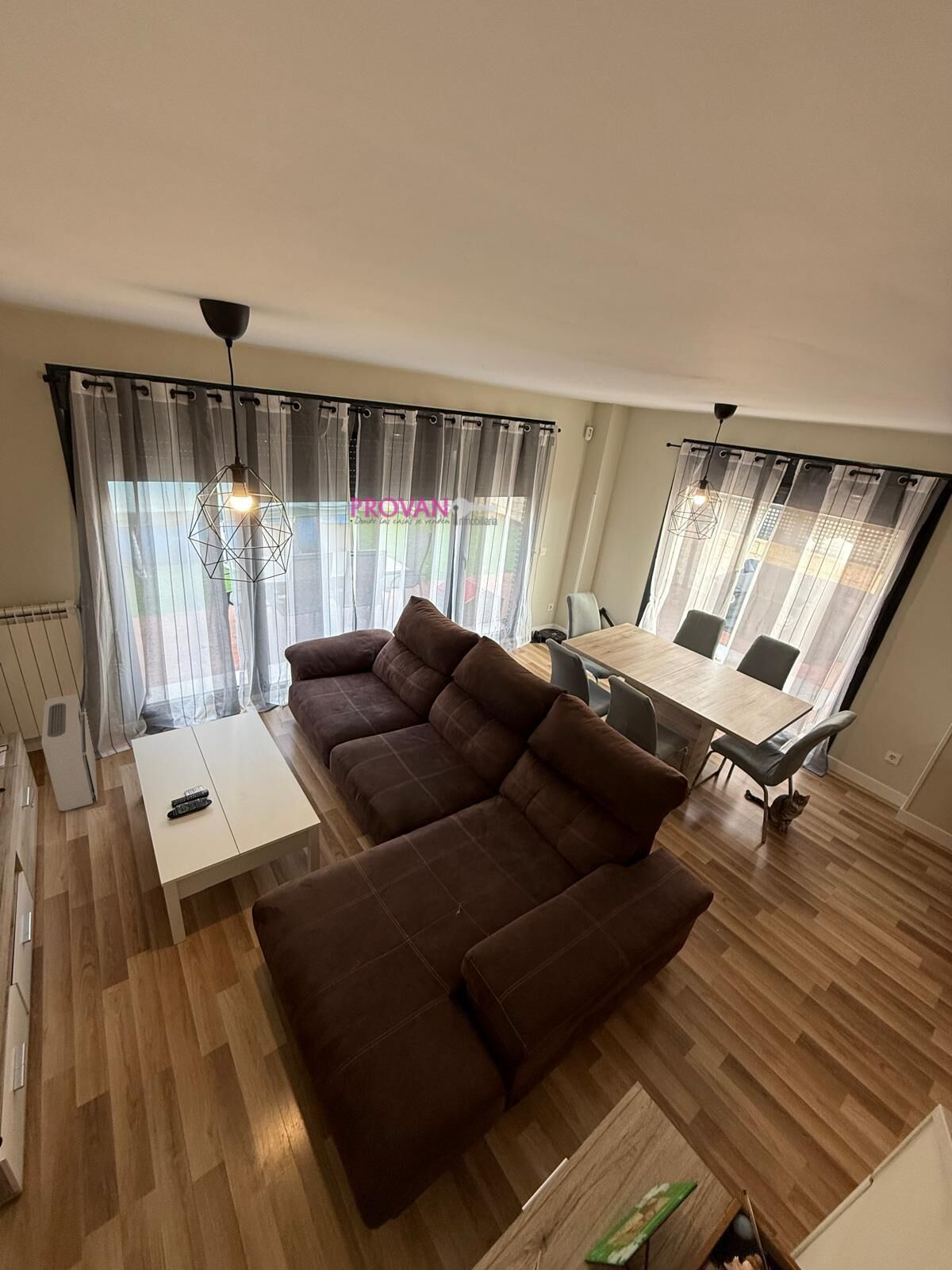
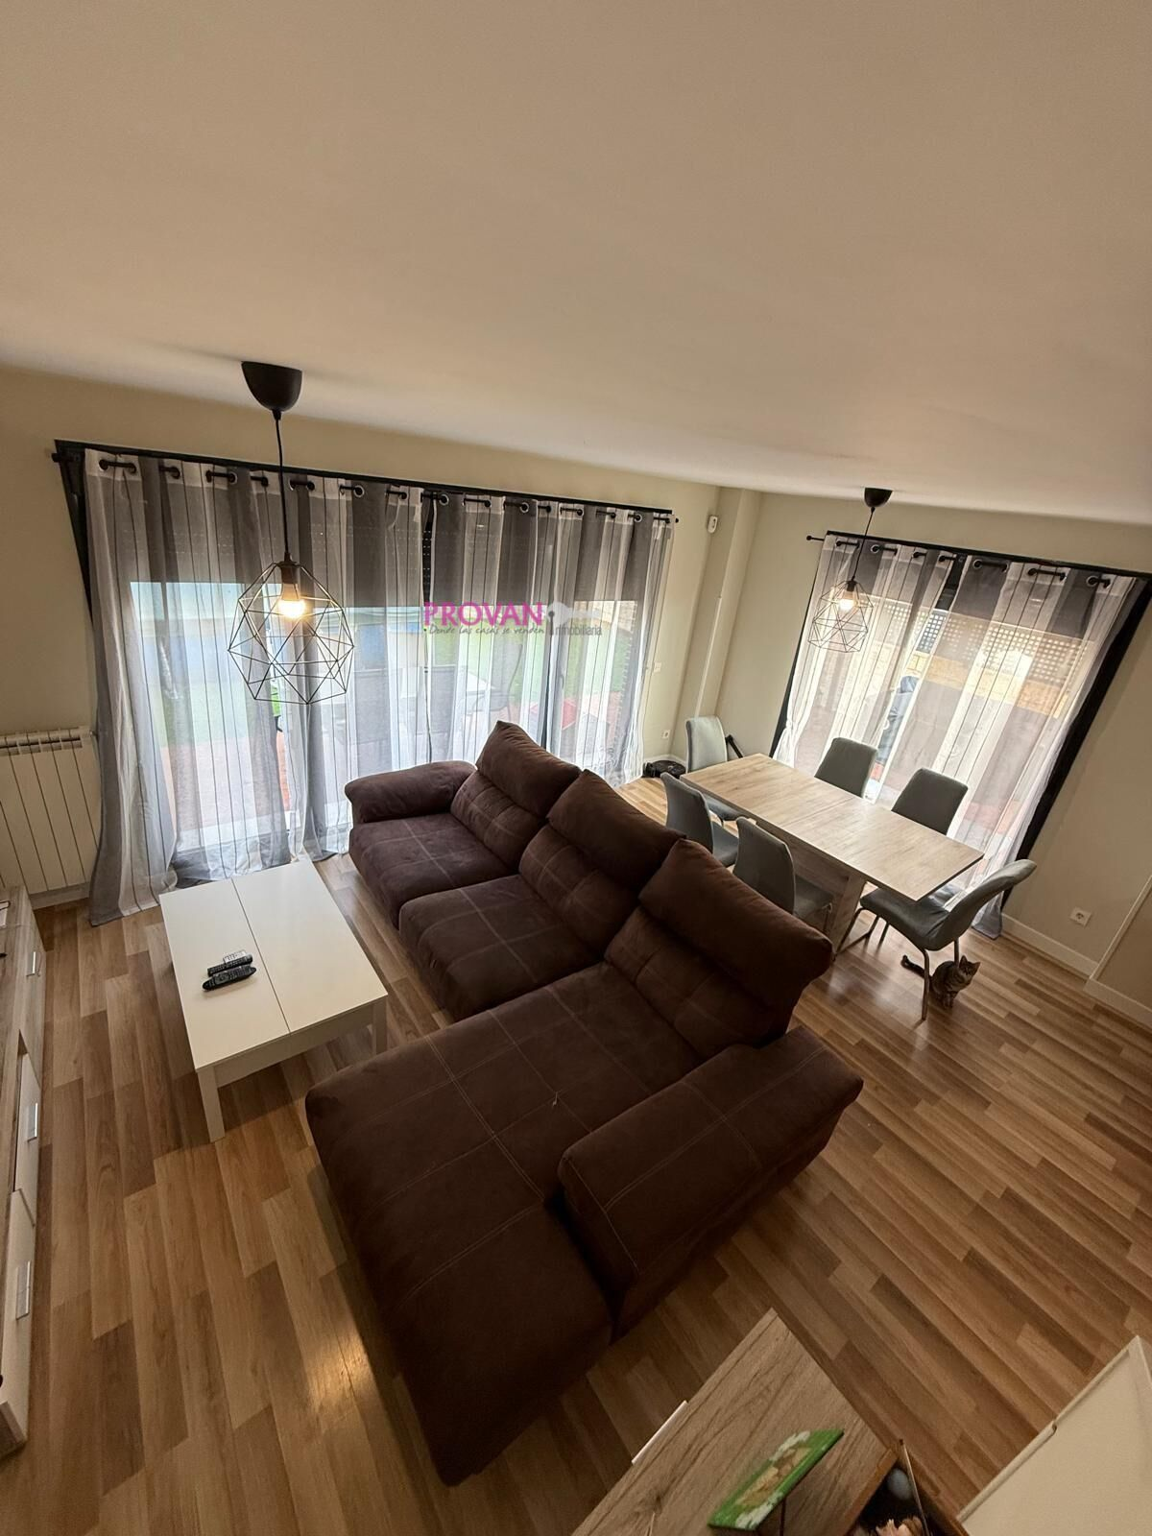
- air purifier [40,693,98,812]
